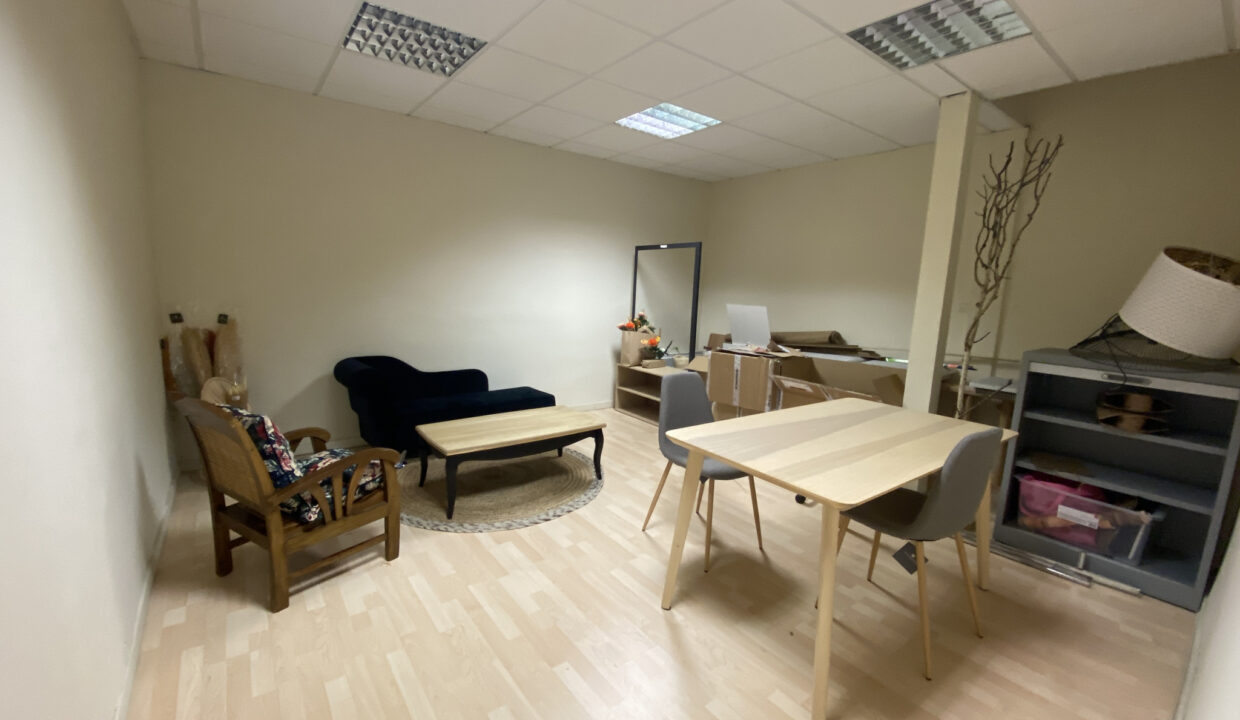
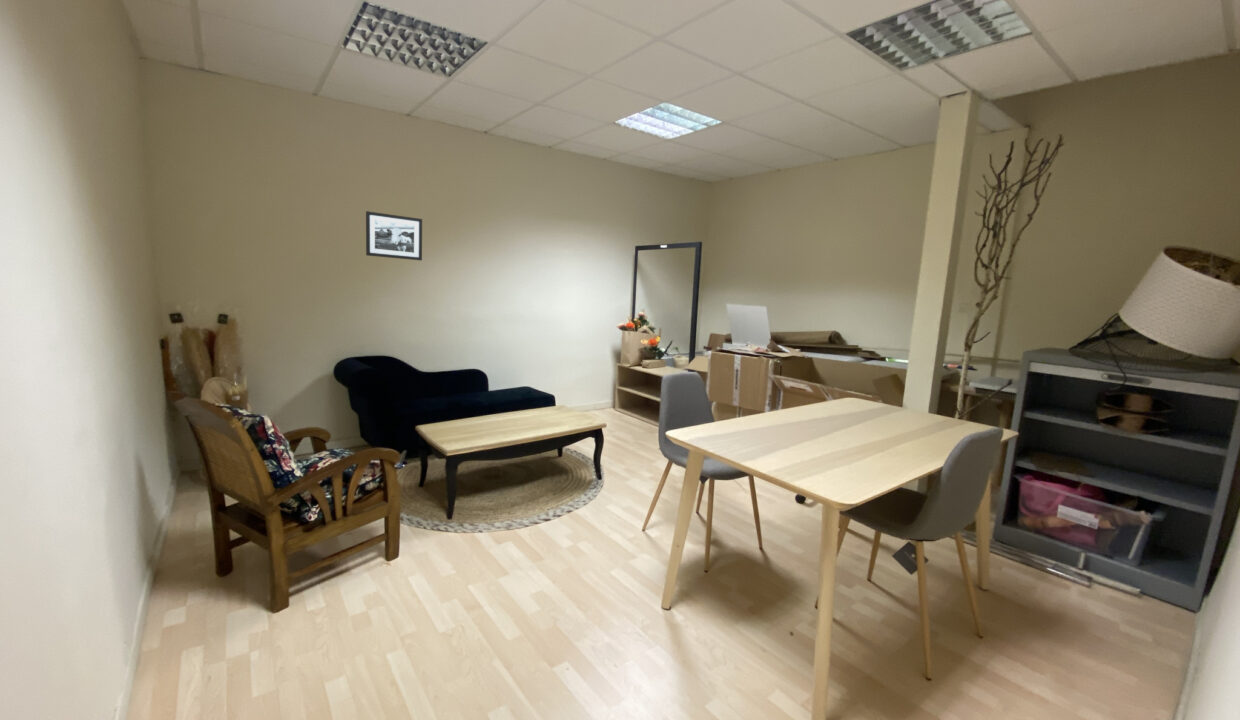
+ picture frame [365,210,423,261]
